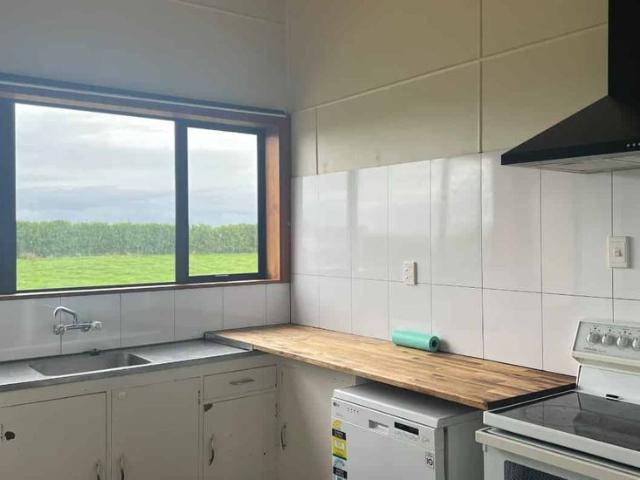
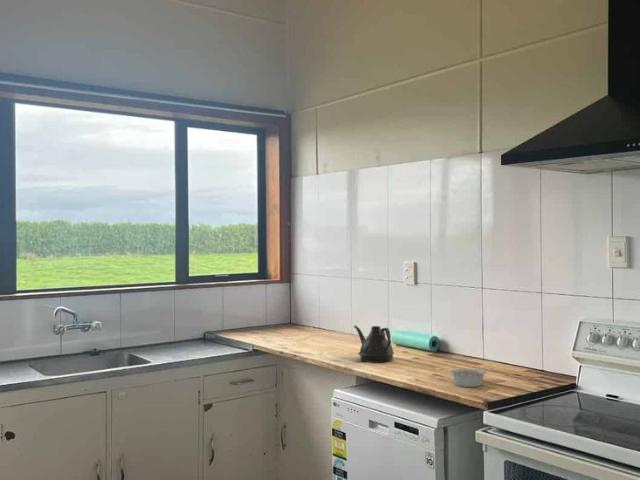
+ teapot [353,325,395,364]
+ legume [449,368,494,388]
